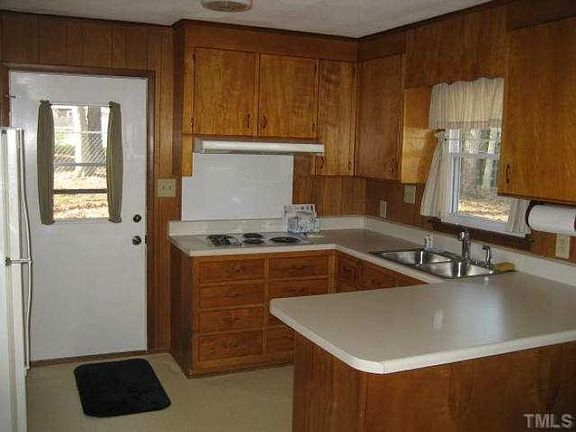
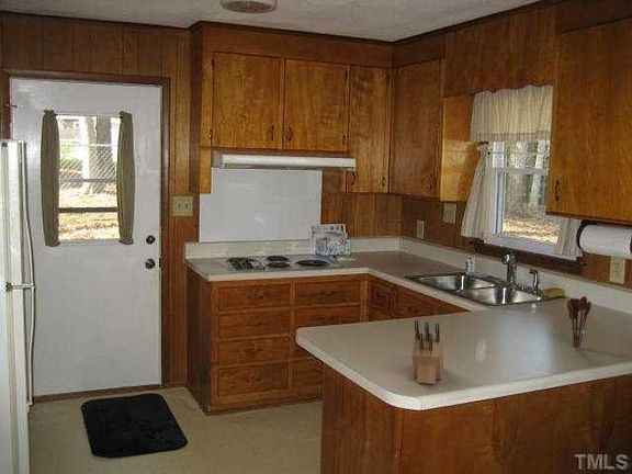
+ utensil holder [566,295,592,349]
+ knife block [410,319,444,385]
